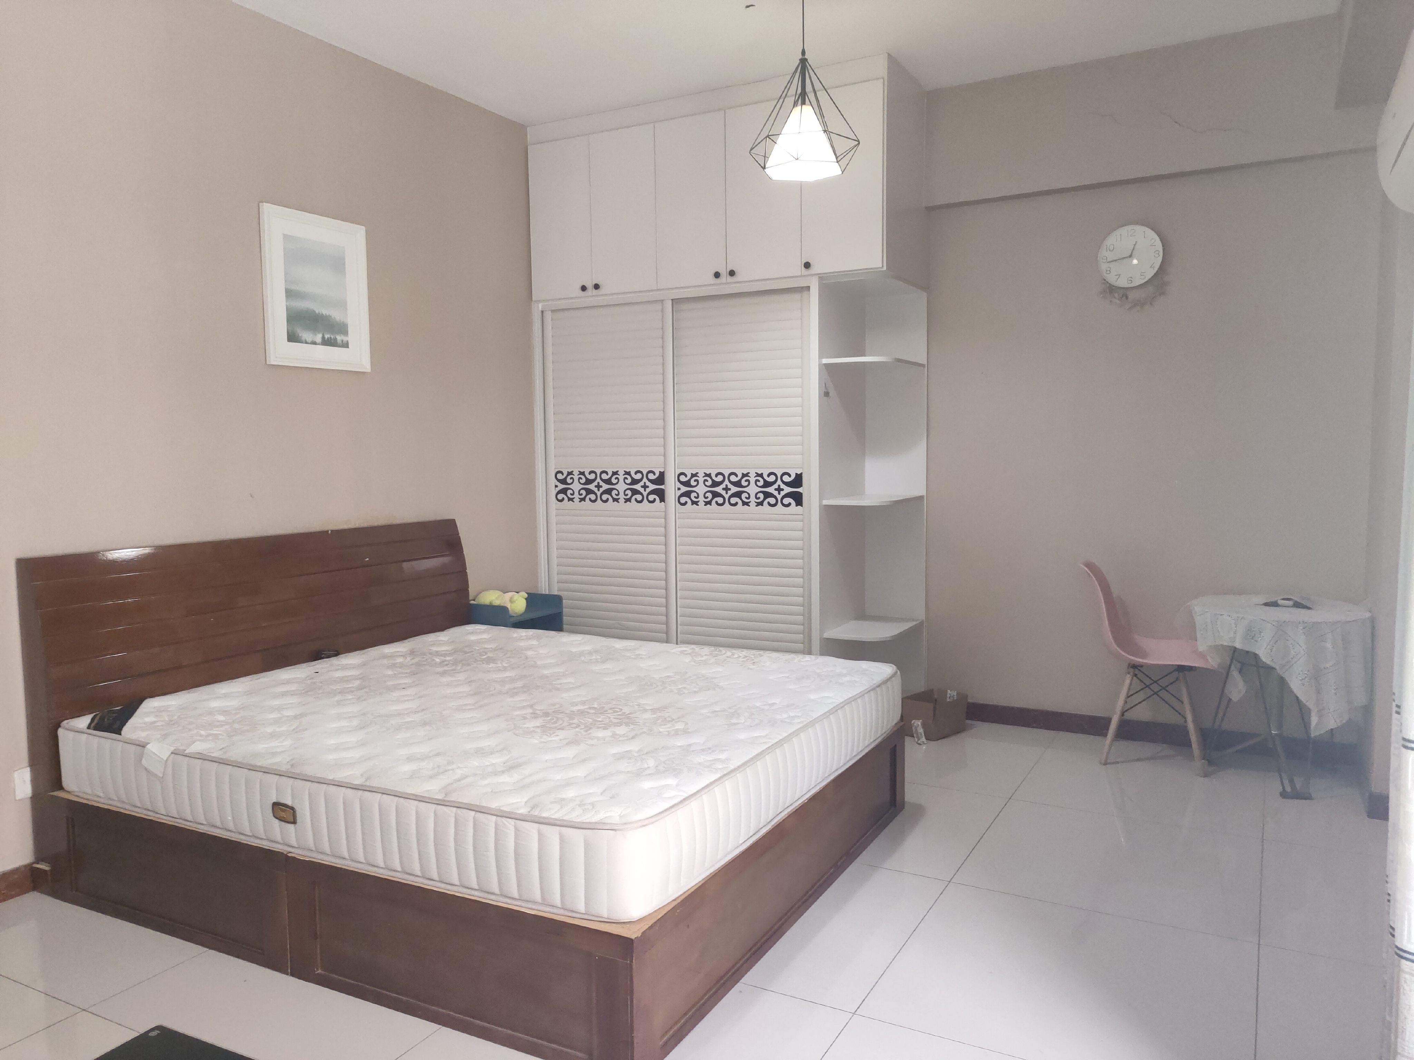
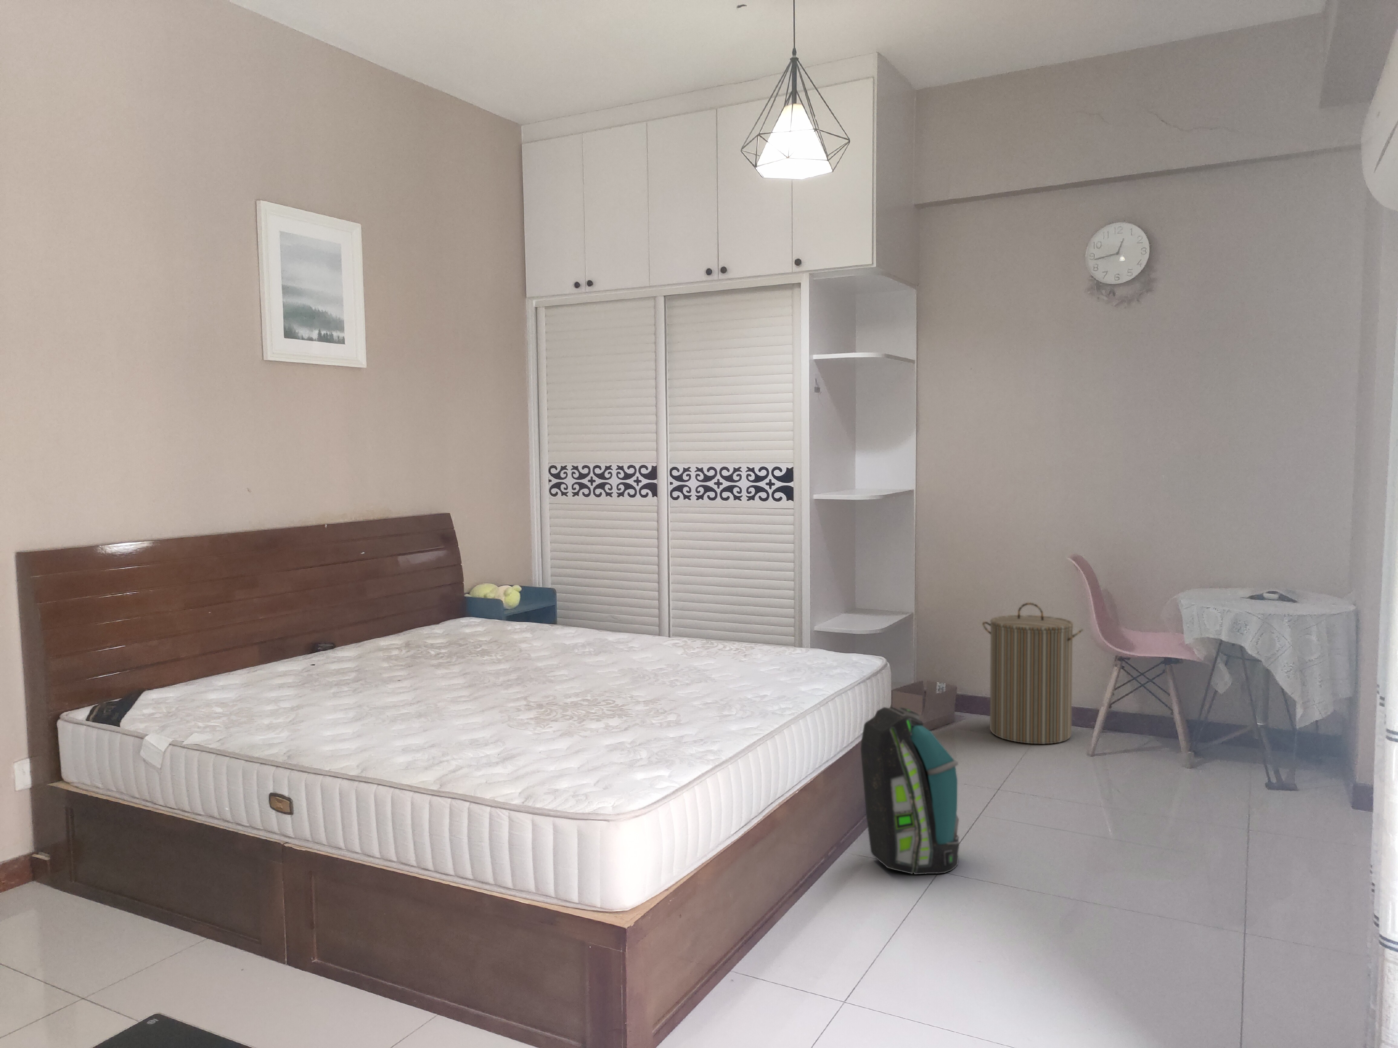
+ laundry hamper [982,602,1083,744]
+ backpack [860,707,960,875]
